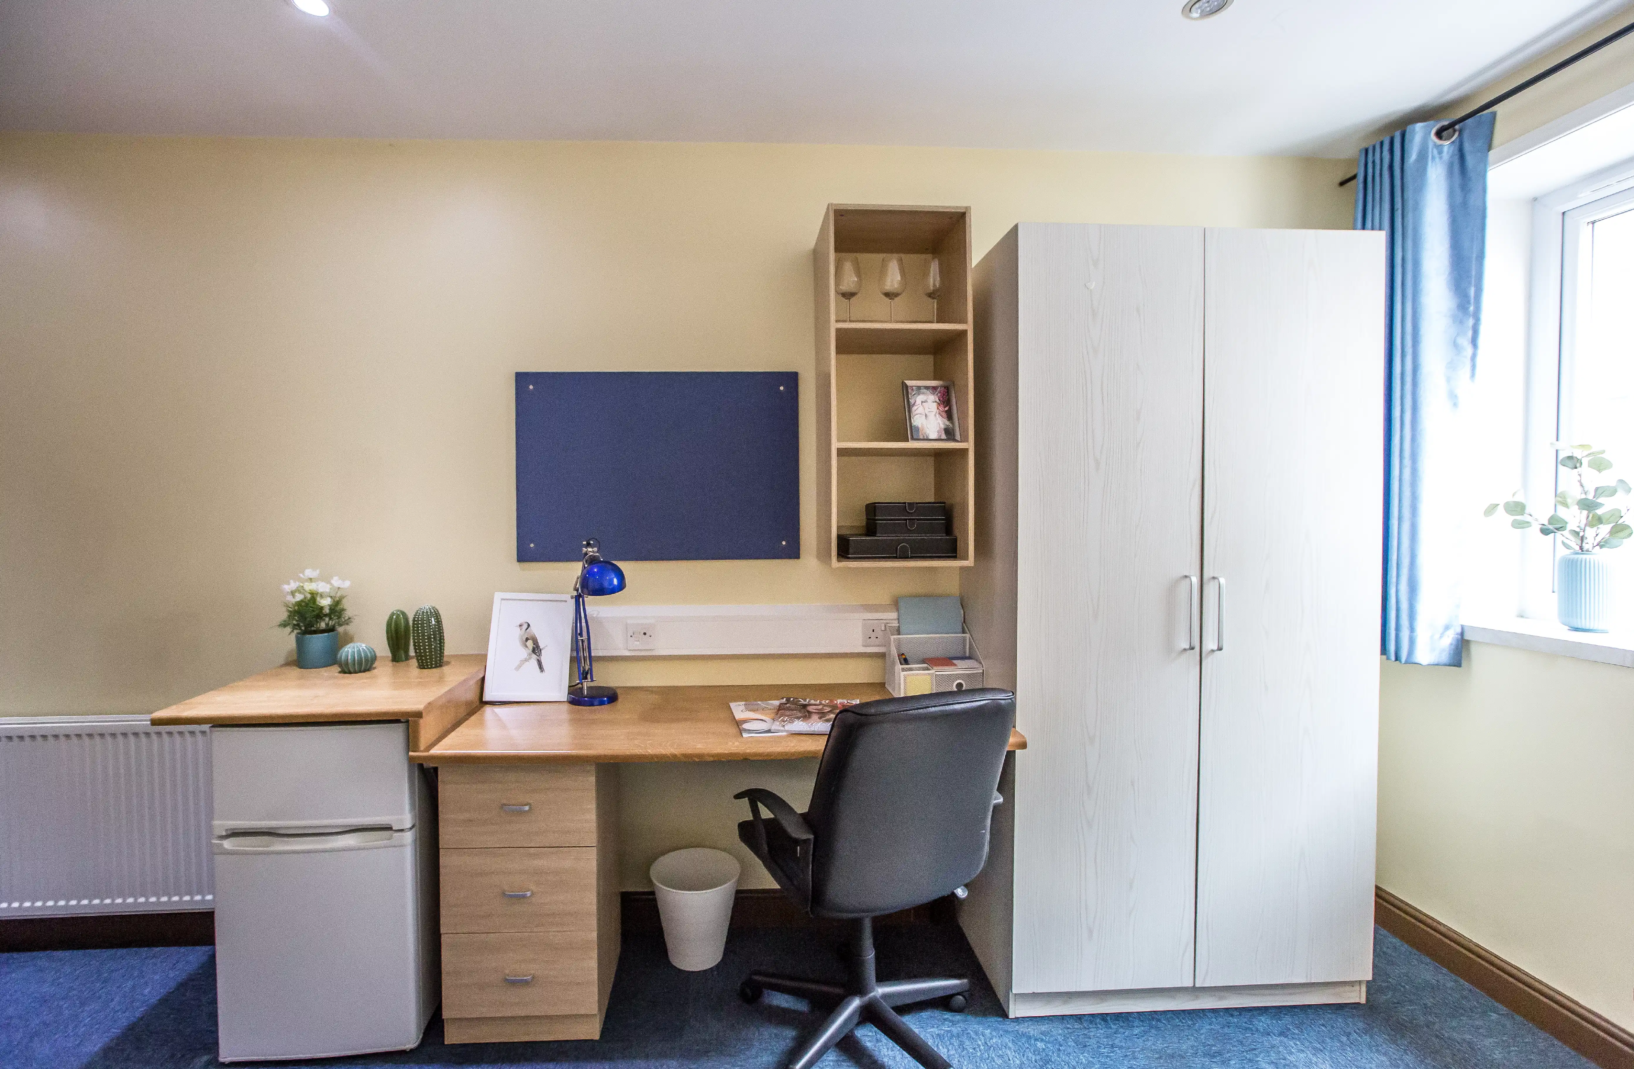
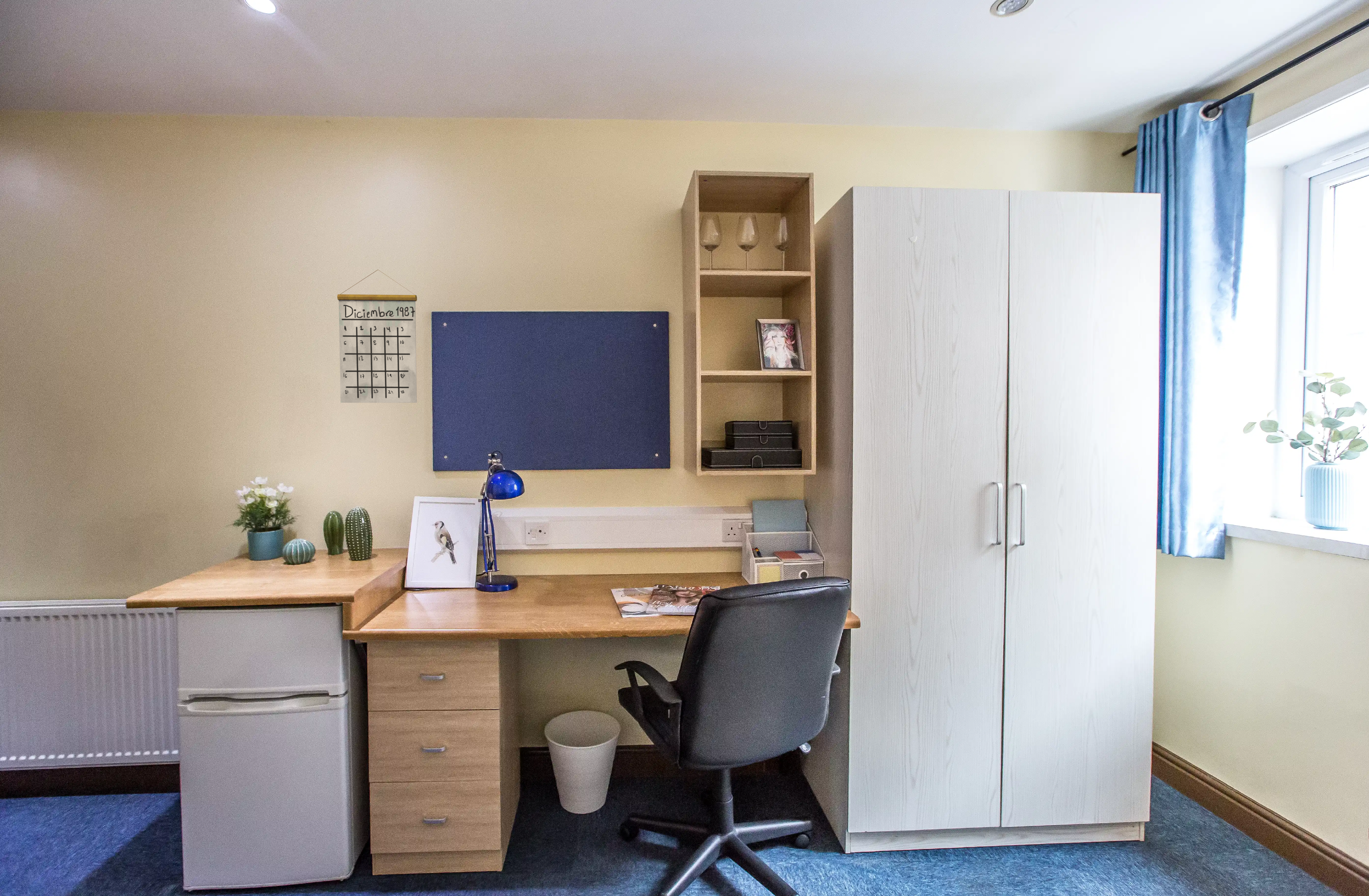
+ calendar [337,269,417,403]
